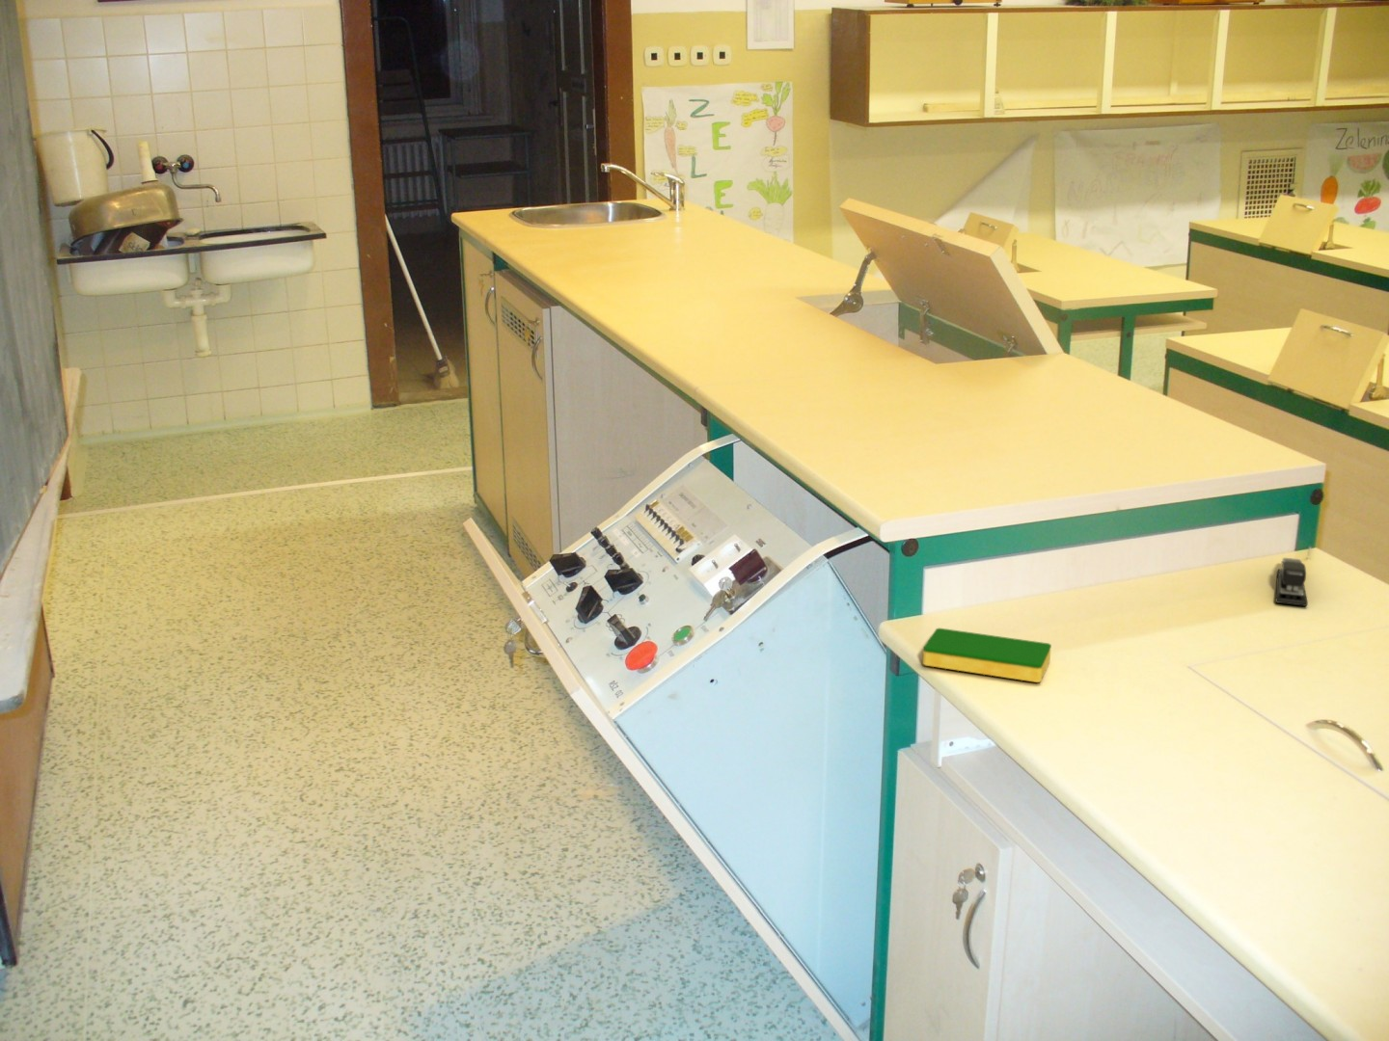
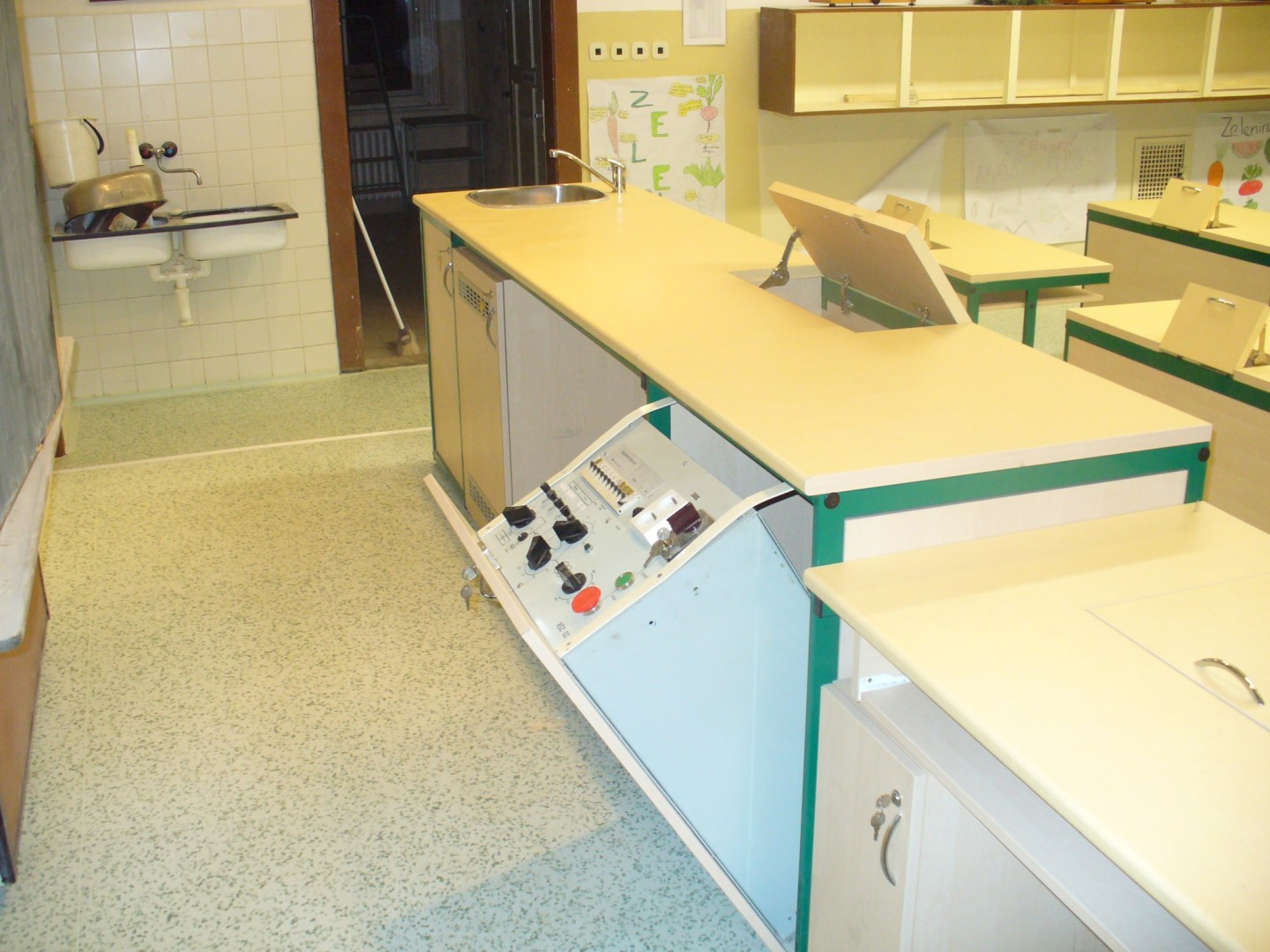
- dish sponge [922,628,1052,683]
- stapler [1274,557,1309,607]
